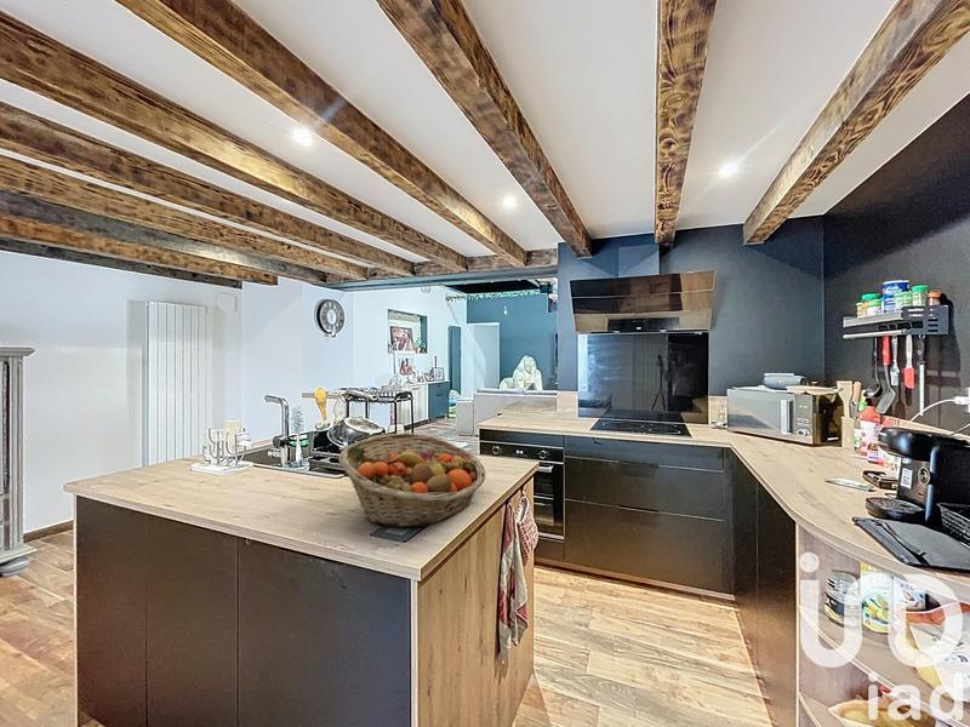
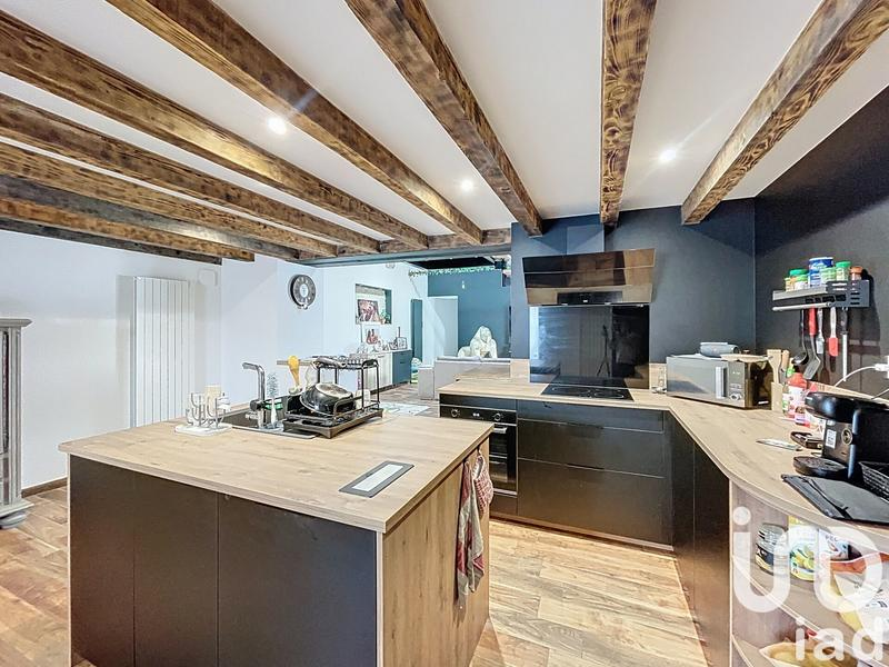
- fruit basket [337,433,486,528]
